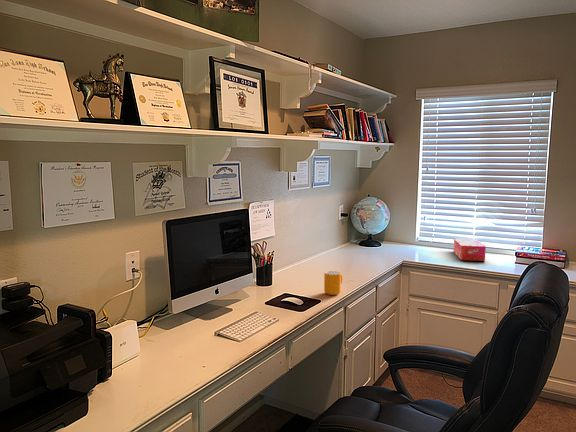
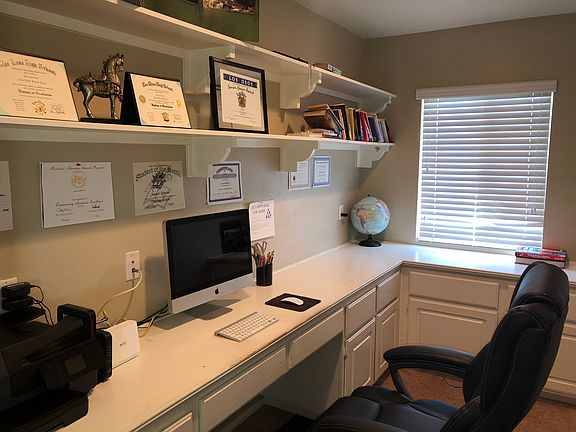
- tissue box [453,238,487,262]
- mug [323,270,343,296]
